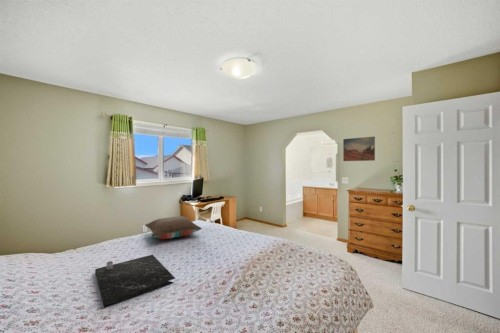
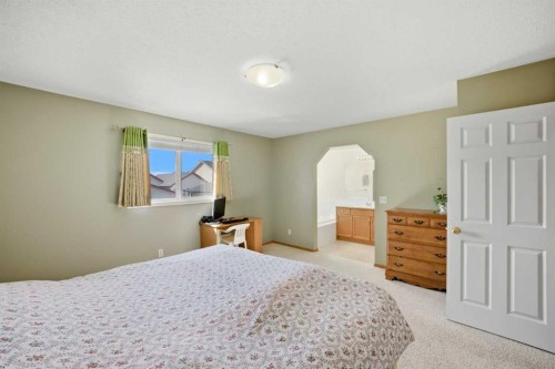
- tray [94,254,176,308]
- wall art [342,136,376,162]
- pillow [144,215,203,240]
